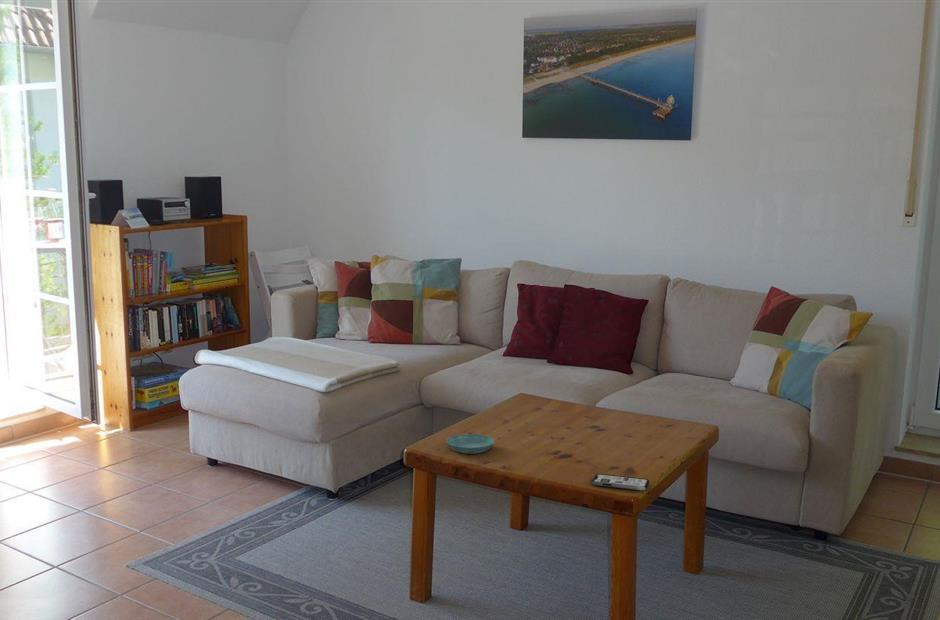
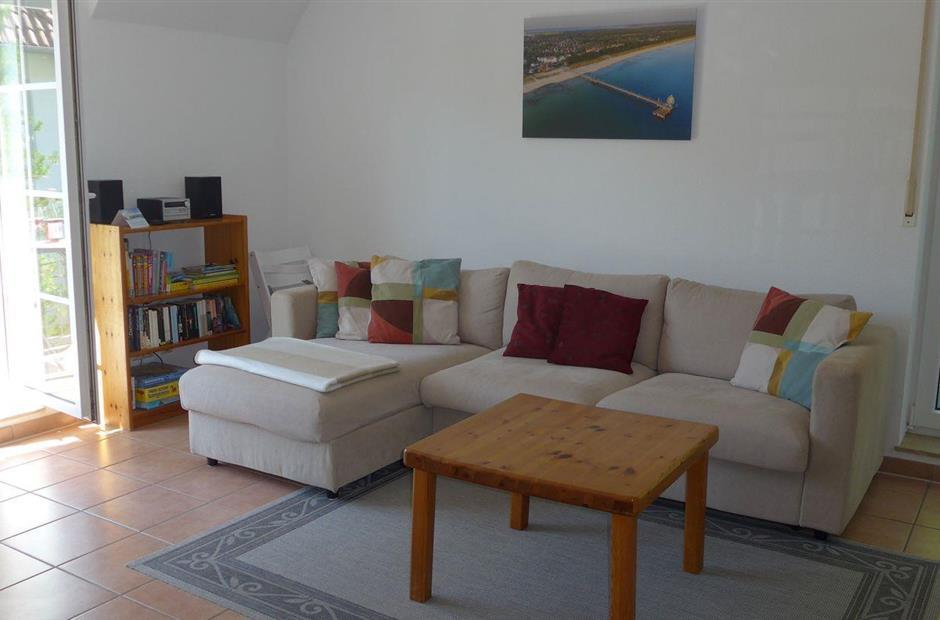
- phone case [591,473,650,491]
- saucer [446,433,495,455]
